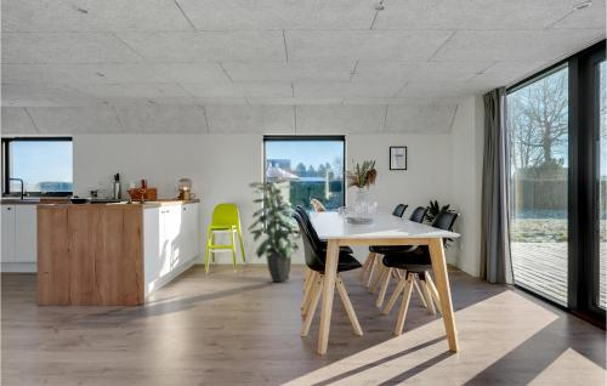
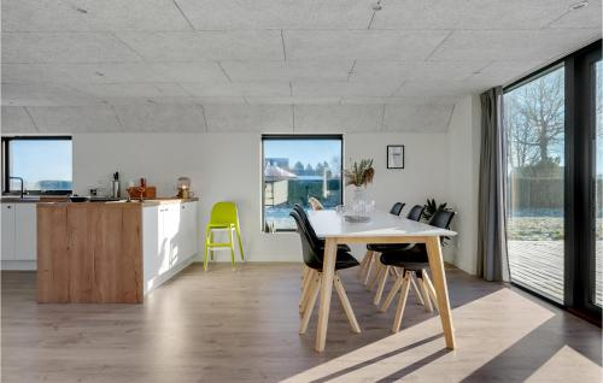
- indoor plant [246,175,302,283]
